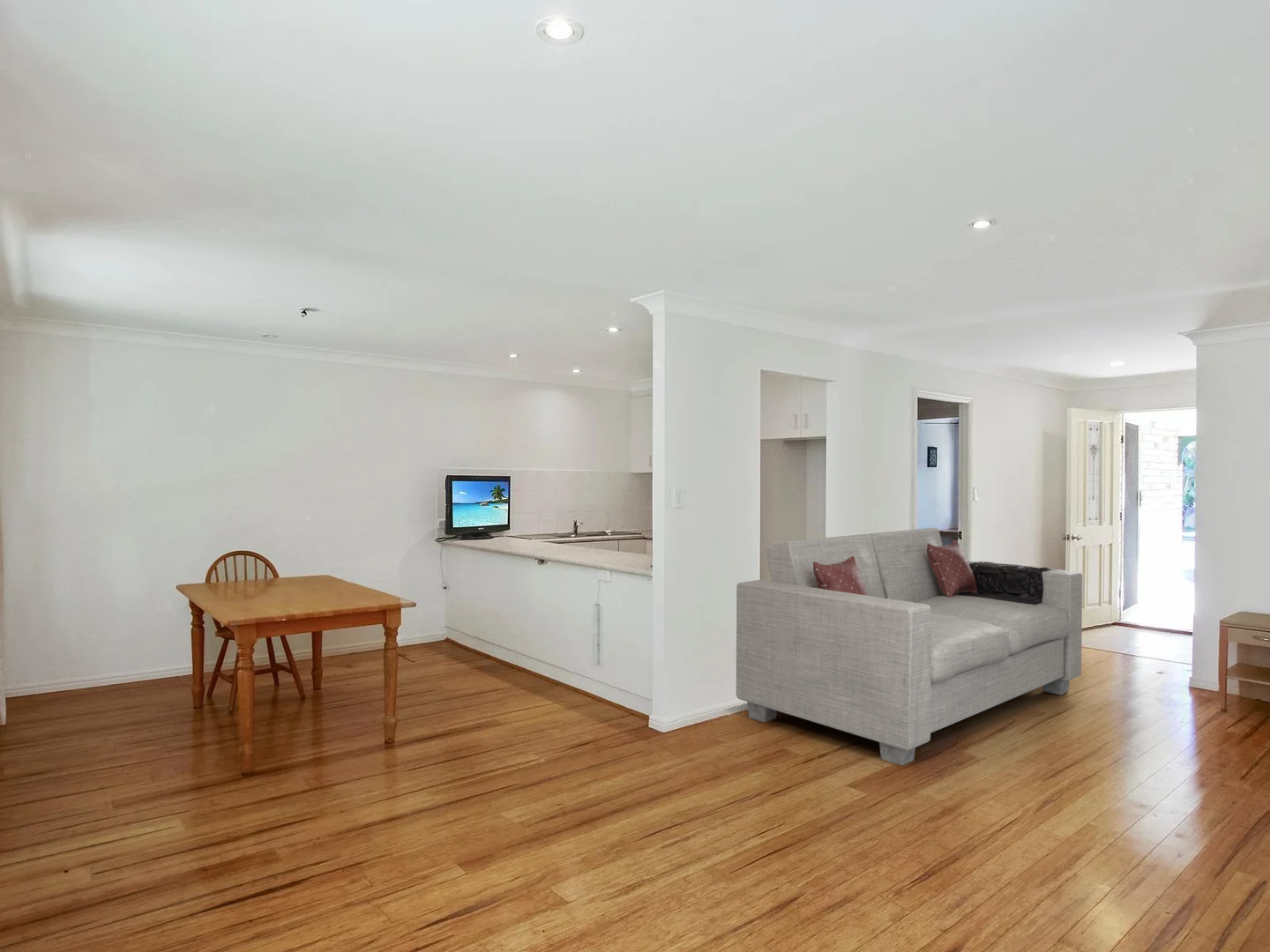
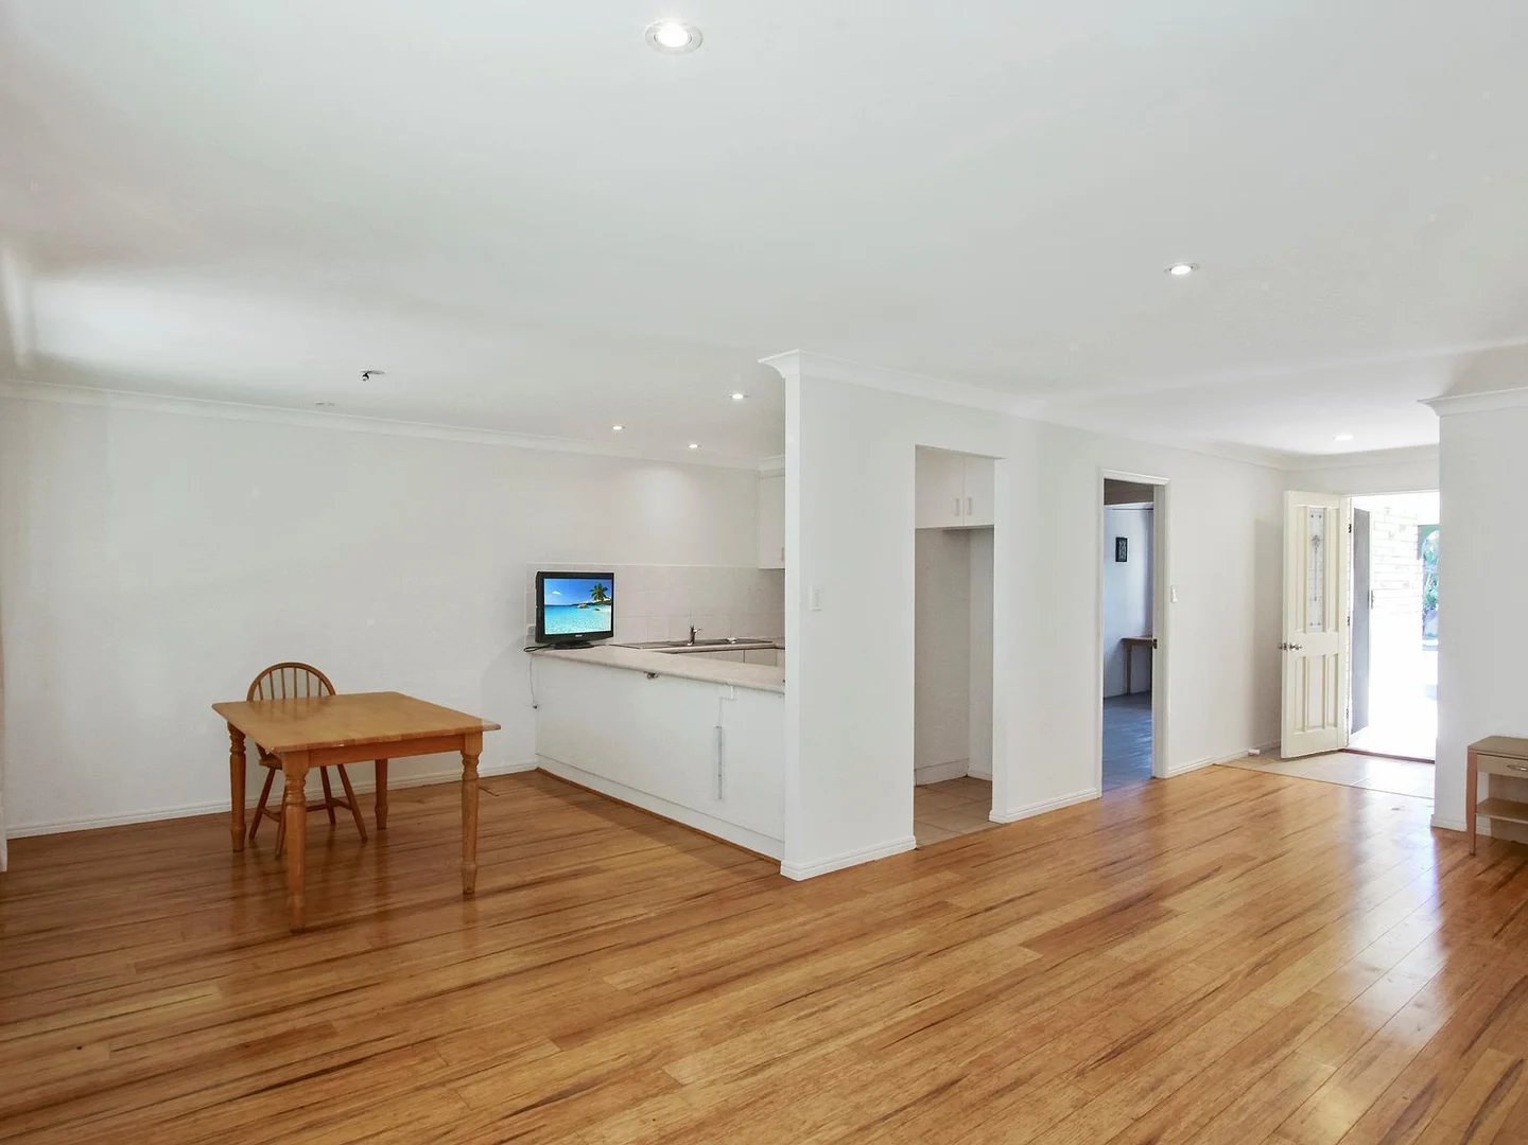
- sofa [736,527,1083,766]
